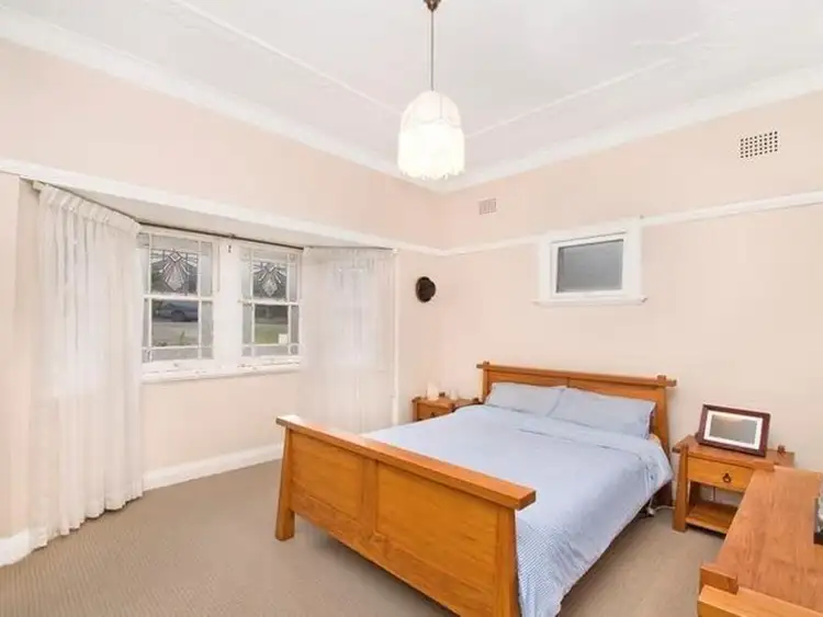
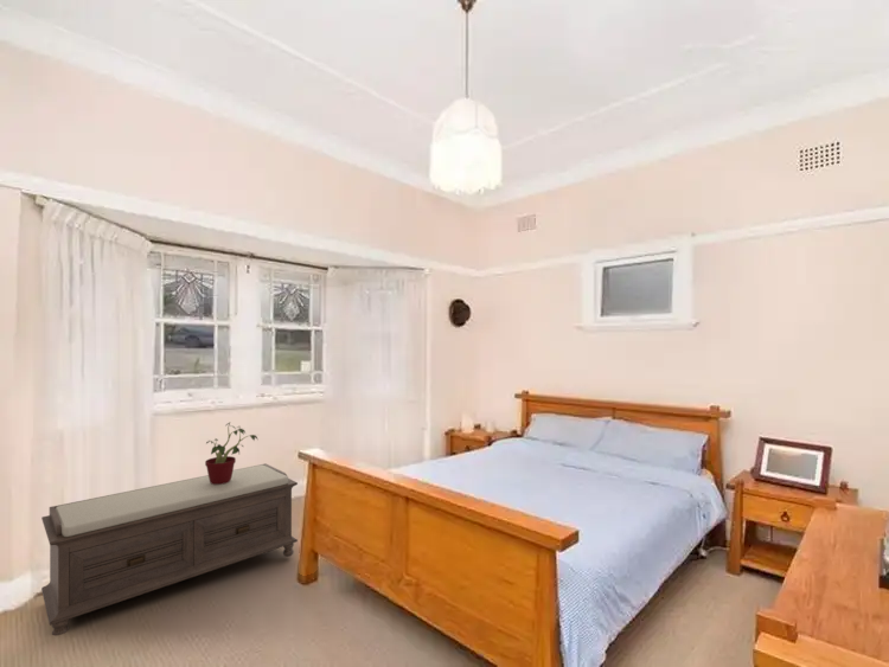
+ potted plant [204,422,260,485]
+ bench [40,463,299,636]
